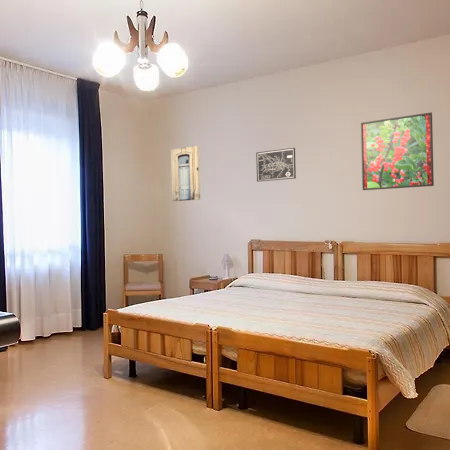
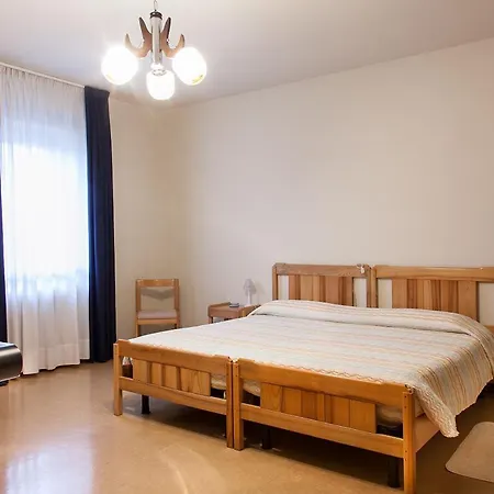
- wall art [255,147,297,183]
- wall art [170,145,201,202]
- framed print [360,112,435,191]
